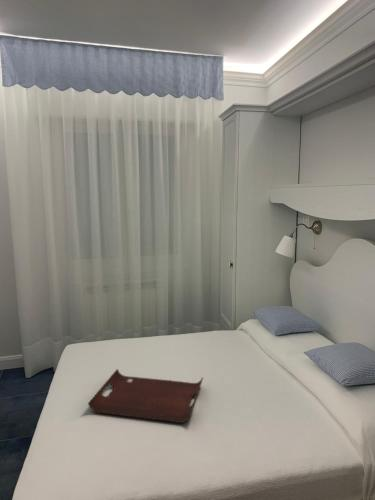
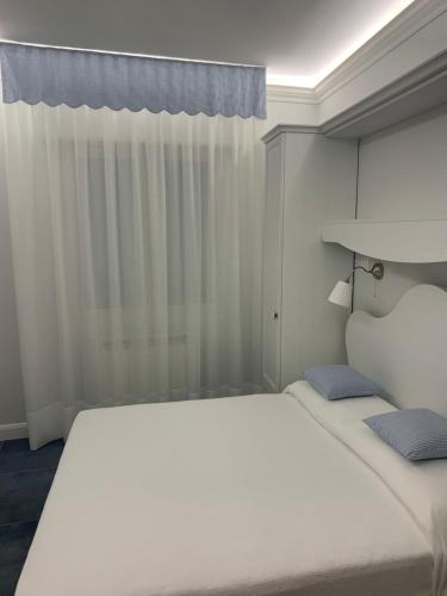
- serving tray [87,368,204,424]
